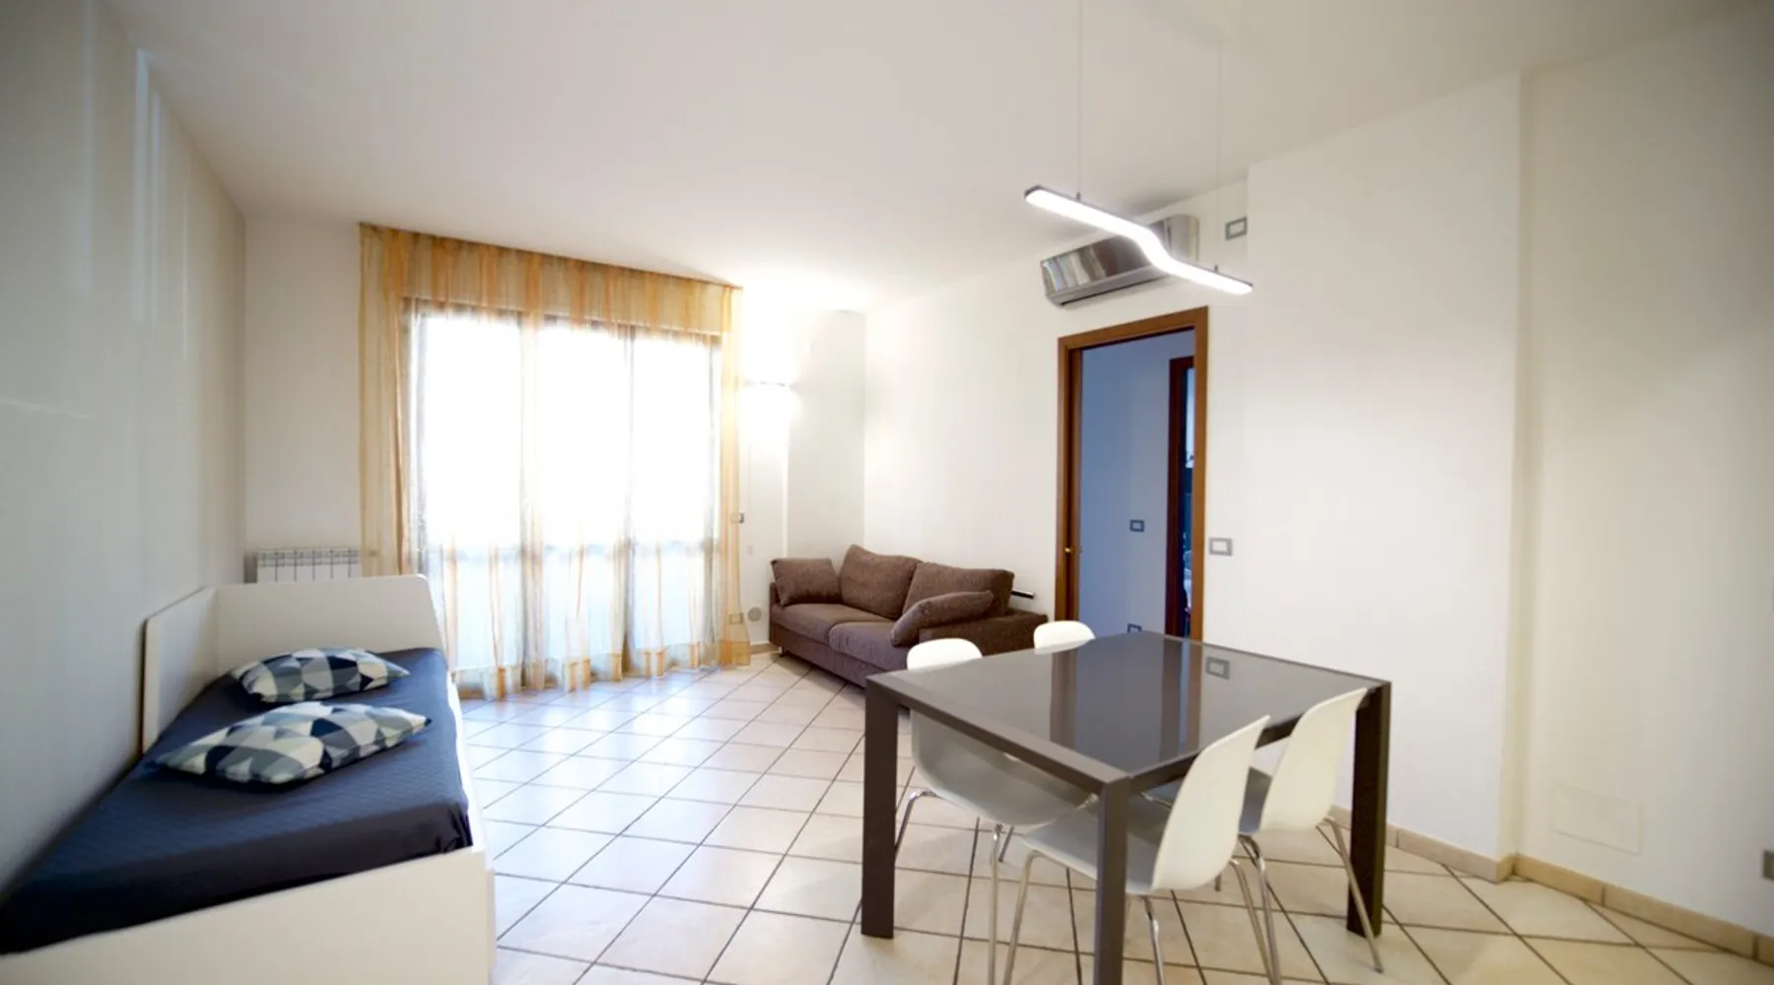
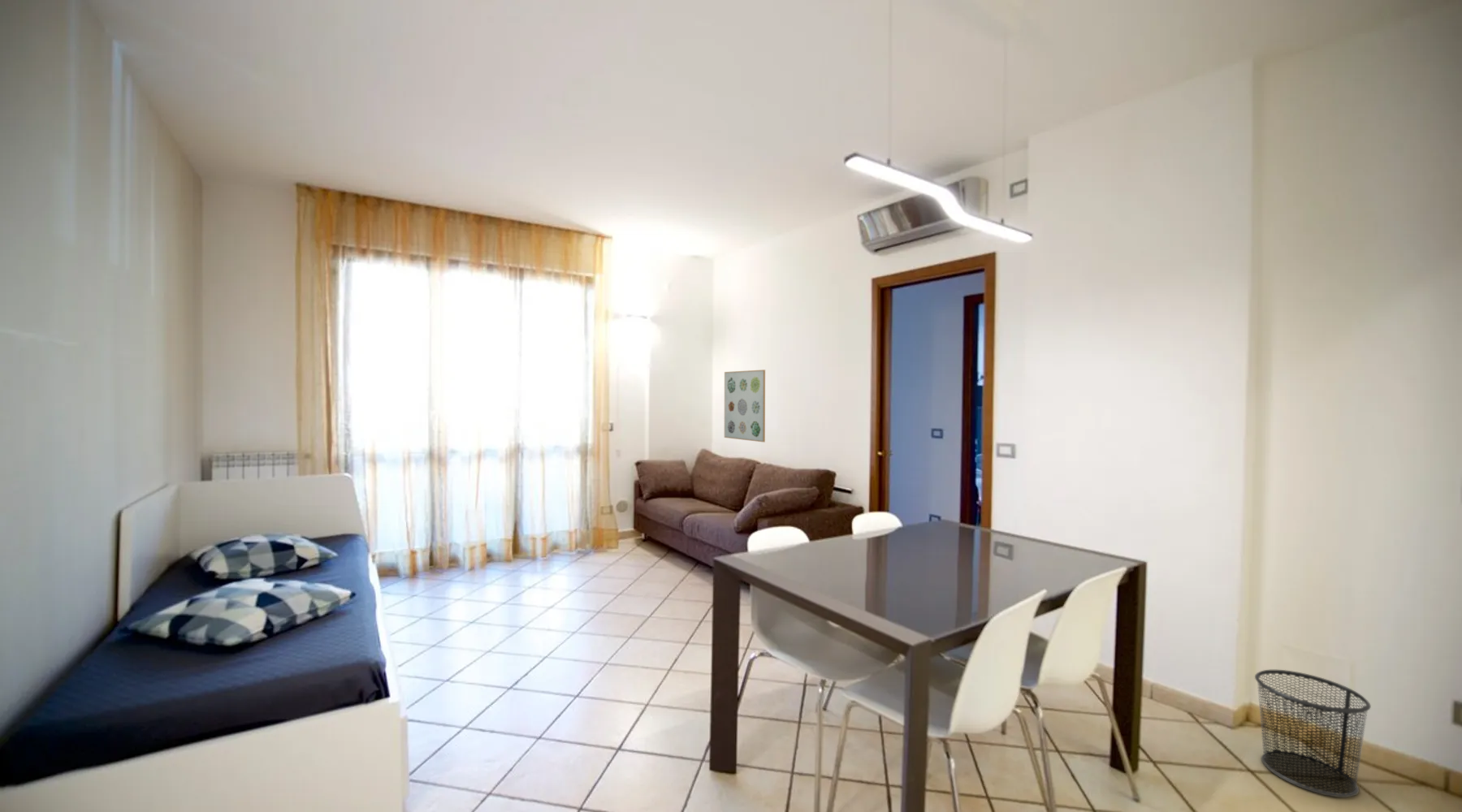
+ waste bin [1254,669,1372,798]
+ wall art [724,369,766,443]
